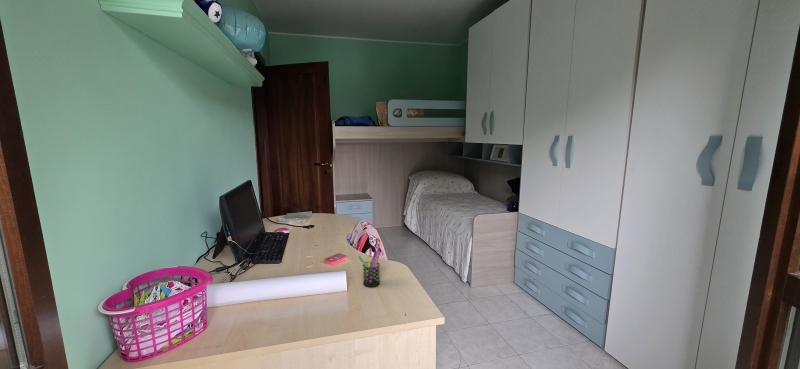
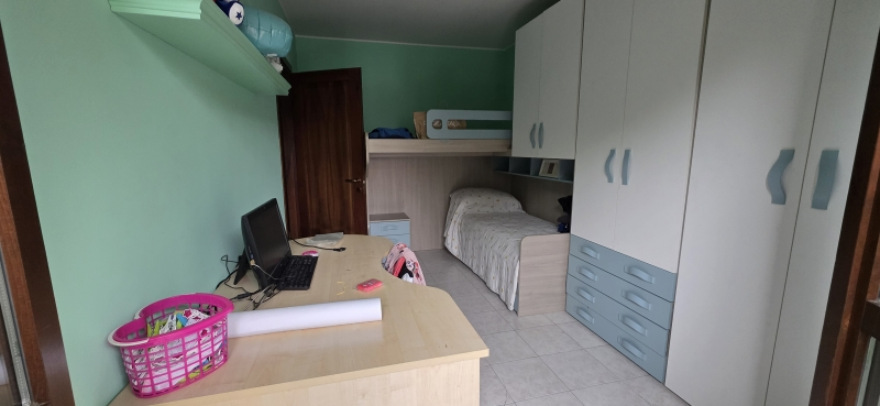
- pen holder [357,246,381,288]
